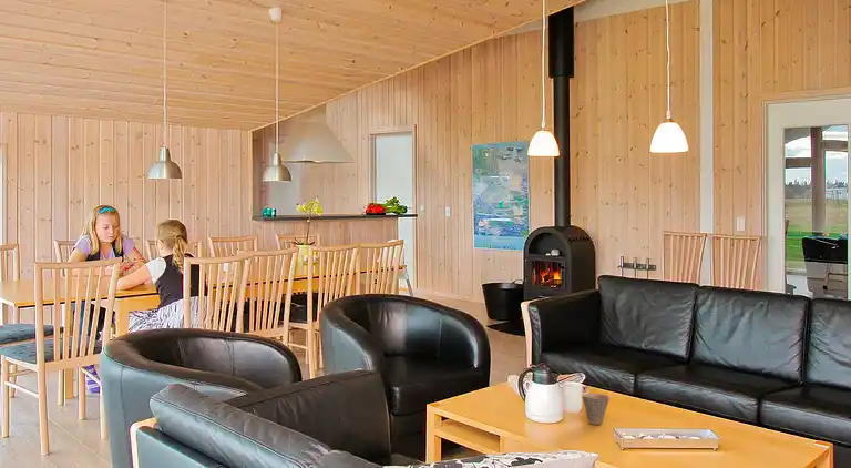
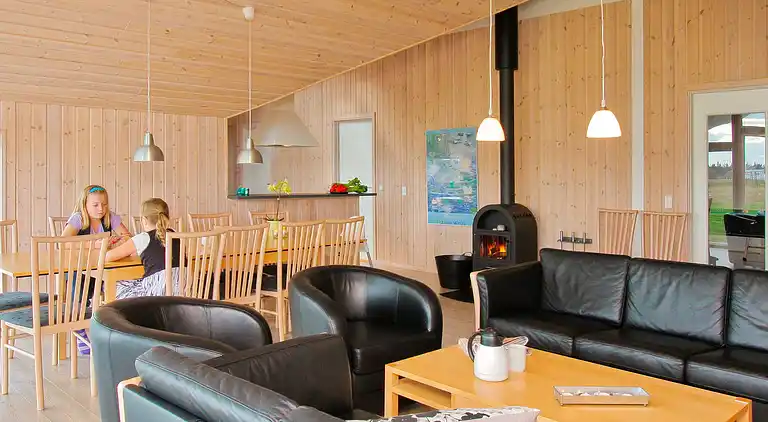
- cup [581,393,611,426]
